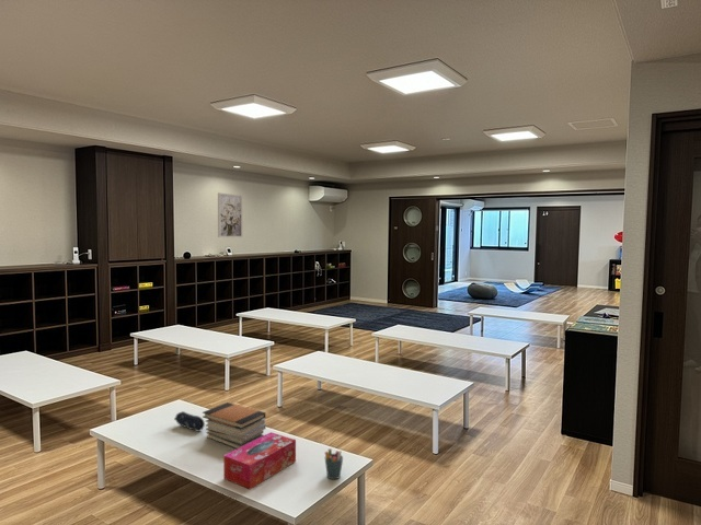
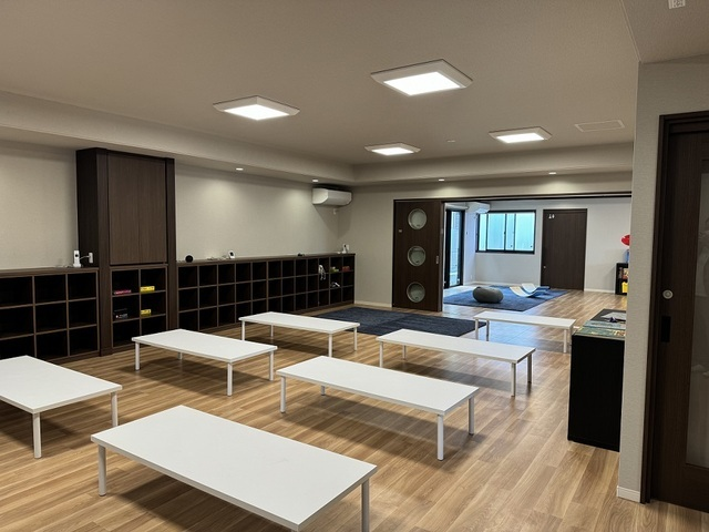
- pencil case [173,410,206,433]
- wall art [217,191,243,238]
- book stack [202,401,267,450]
- tissue box [222,431,297,490]
- pen holder [324,447,344,480]
